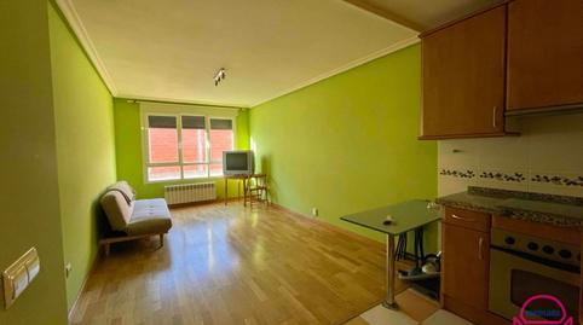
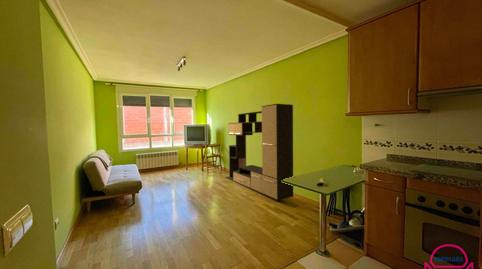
+ media console [225,103,294,202]
